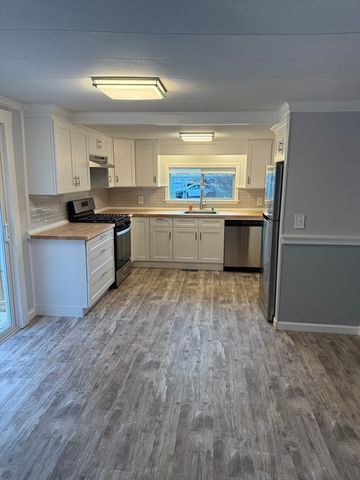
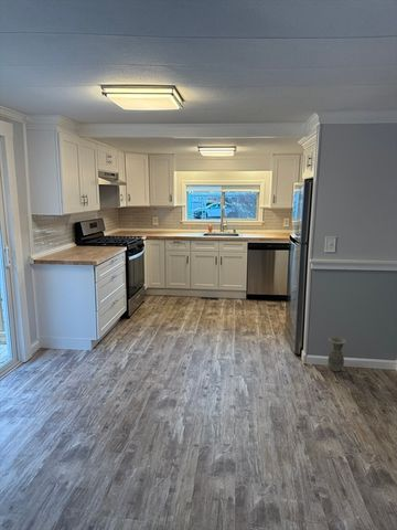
+ ceramic jug [328,336,347,372]
